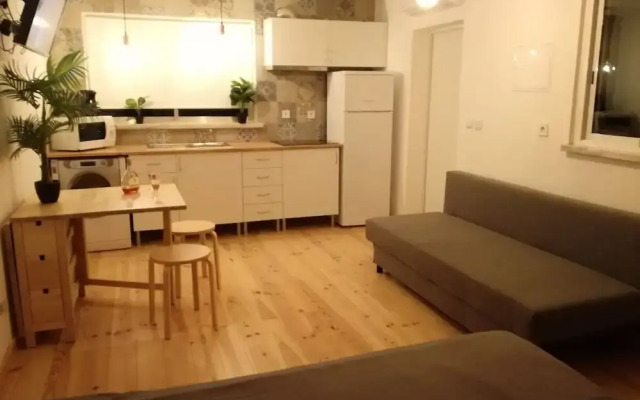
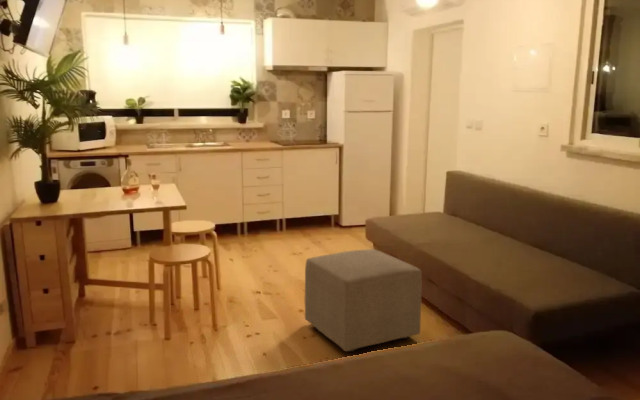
+ ottoman [304,248,423,353]
